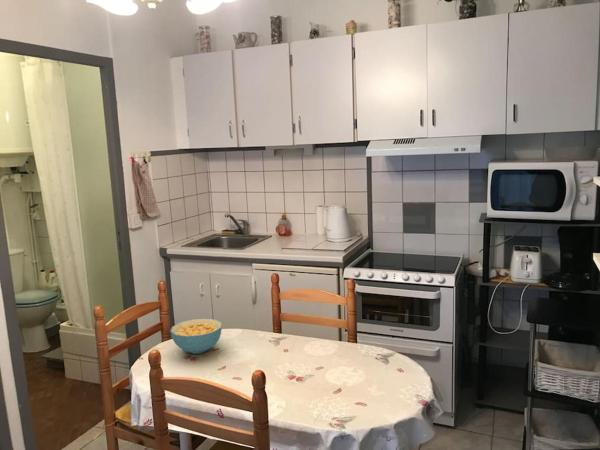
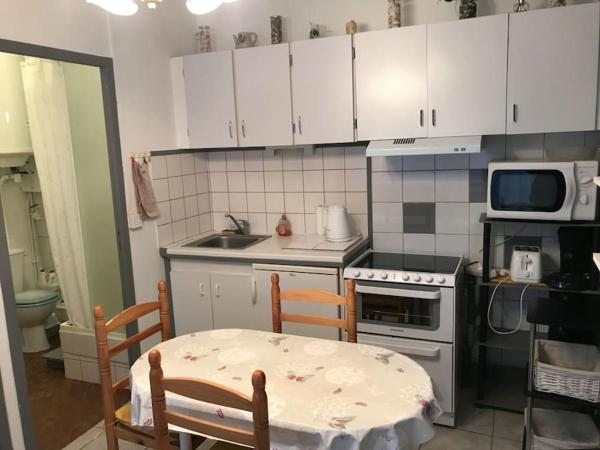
- cereal bowl [169,318,223,355]
